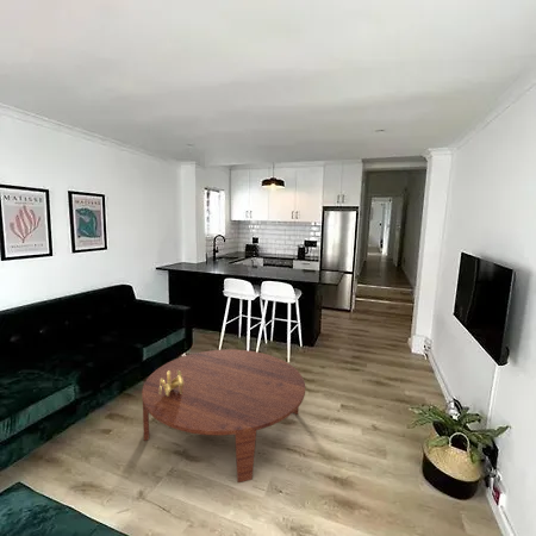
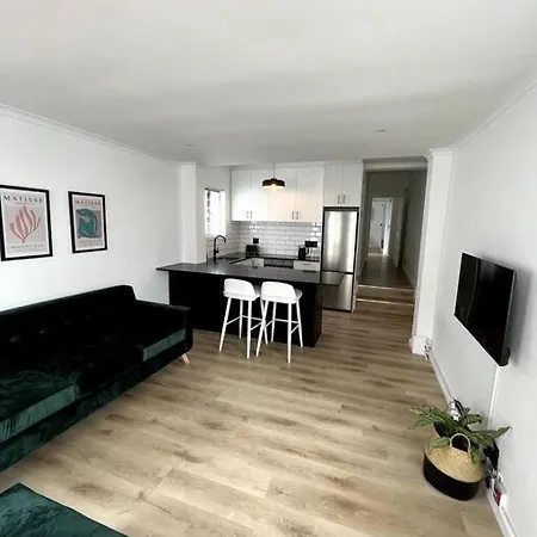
- coffee table [141,349,306,484]
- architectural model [160,370,183,397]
